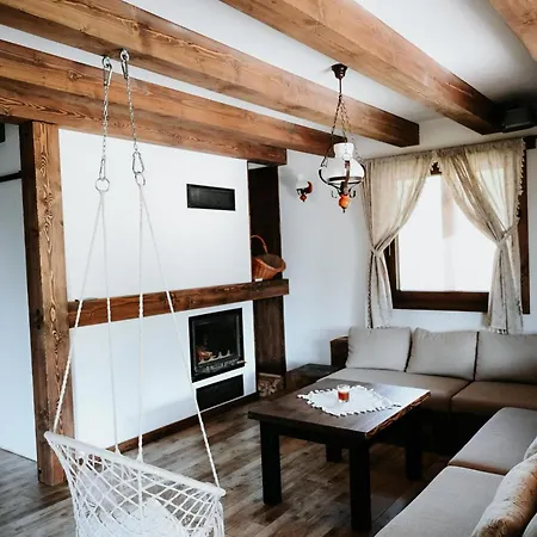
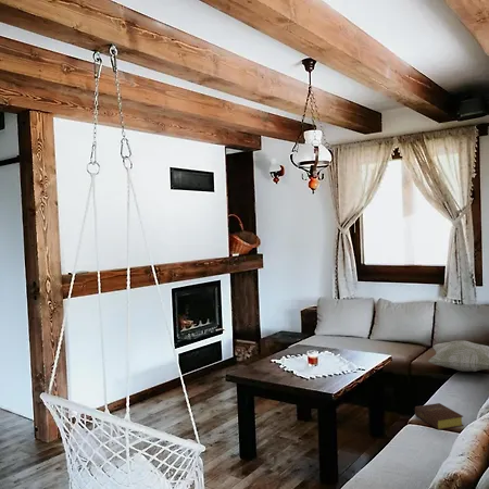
+ bible [414,402,465,430]
+ decorative pillow [427,340,489,373]
